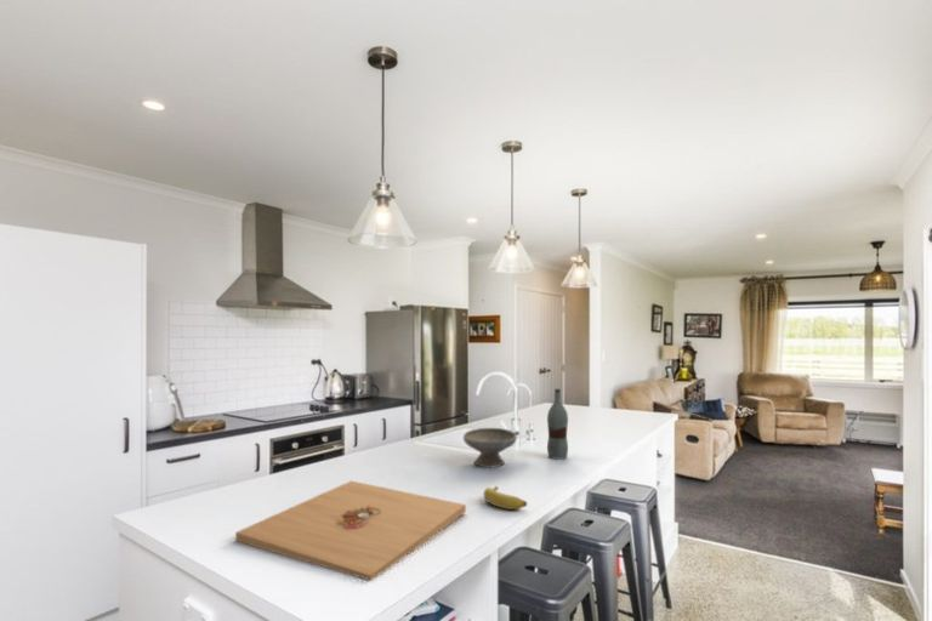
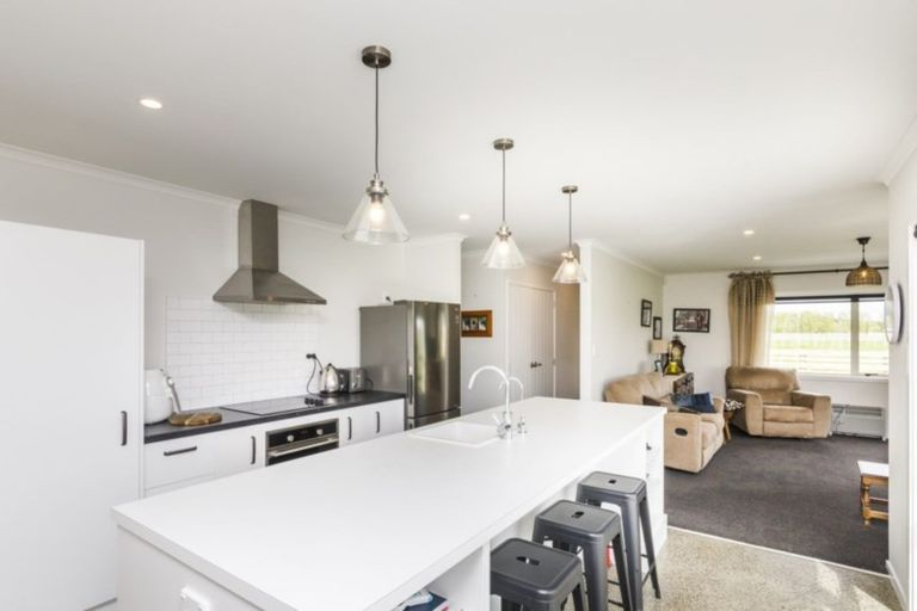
- platter [234,479,467,581]
- bottle [546,388,569,461]
- bowl [462,427,518,468]
- banana [483,485,528,511]
